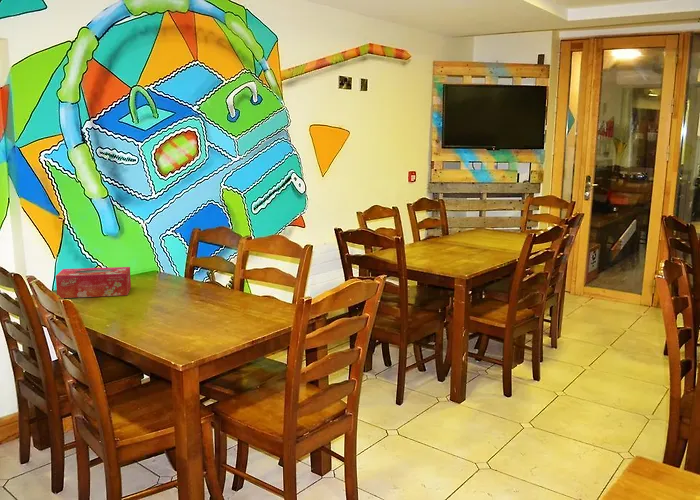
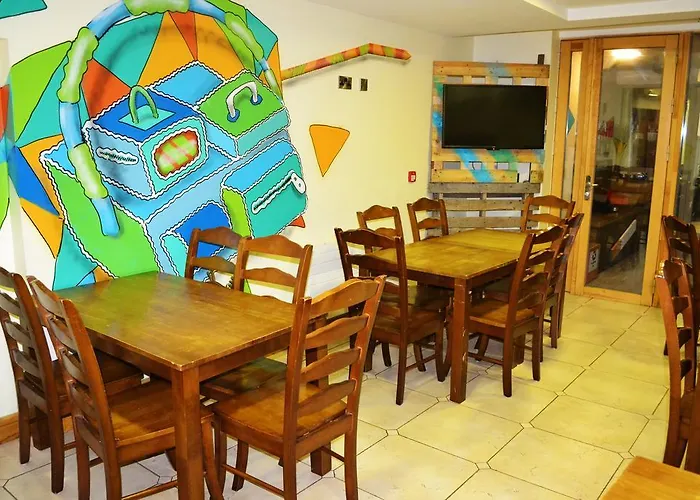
- tissue box [55,266,132,299]
